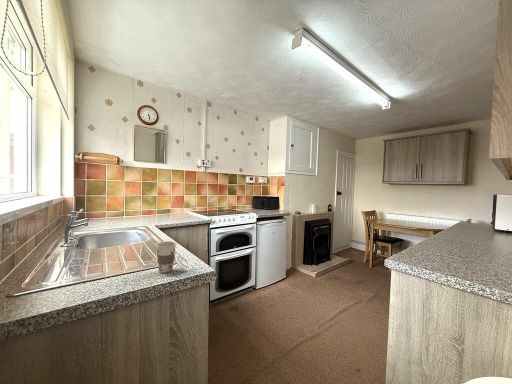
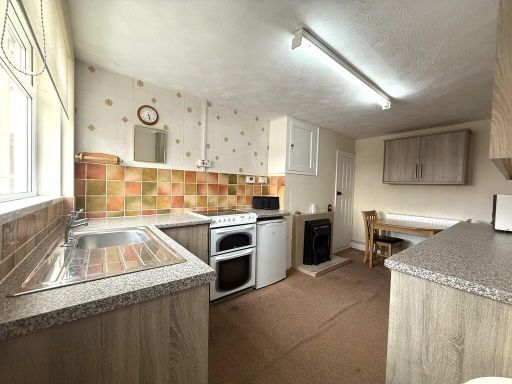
- cup [154,240,191,274]
